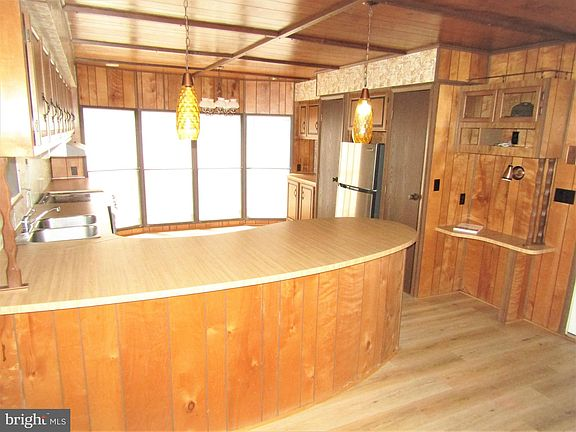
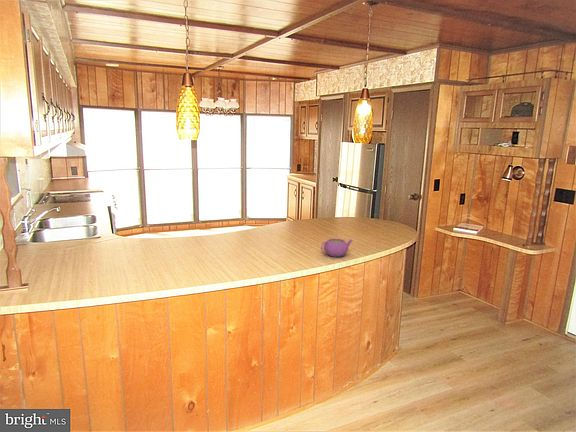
+ teapot [320,238,354,258]
